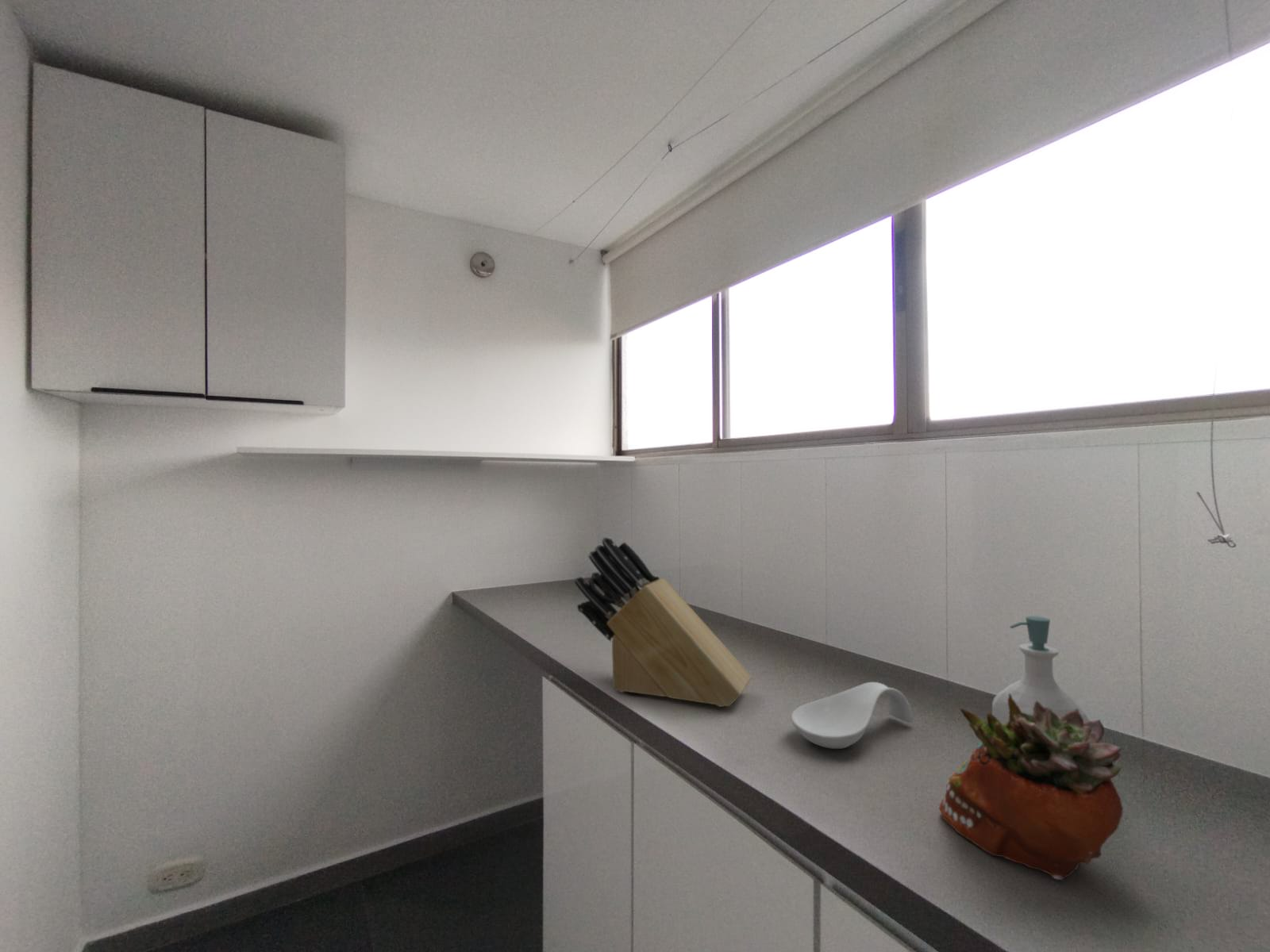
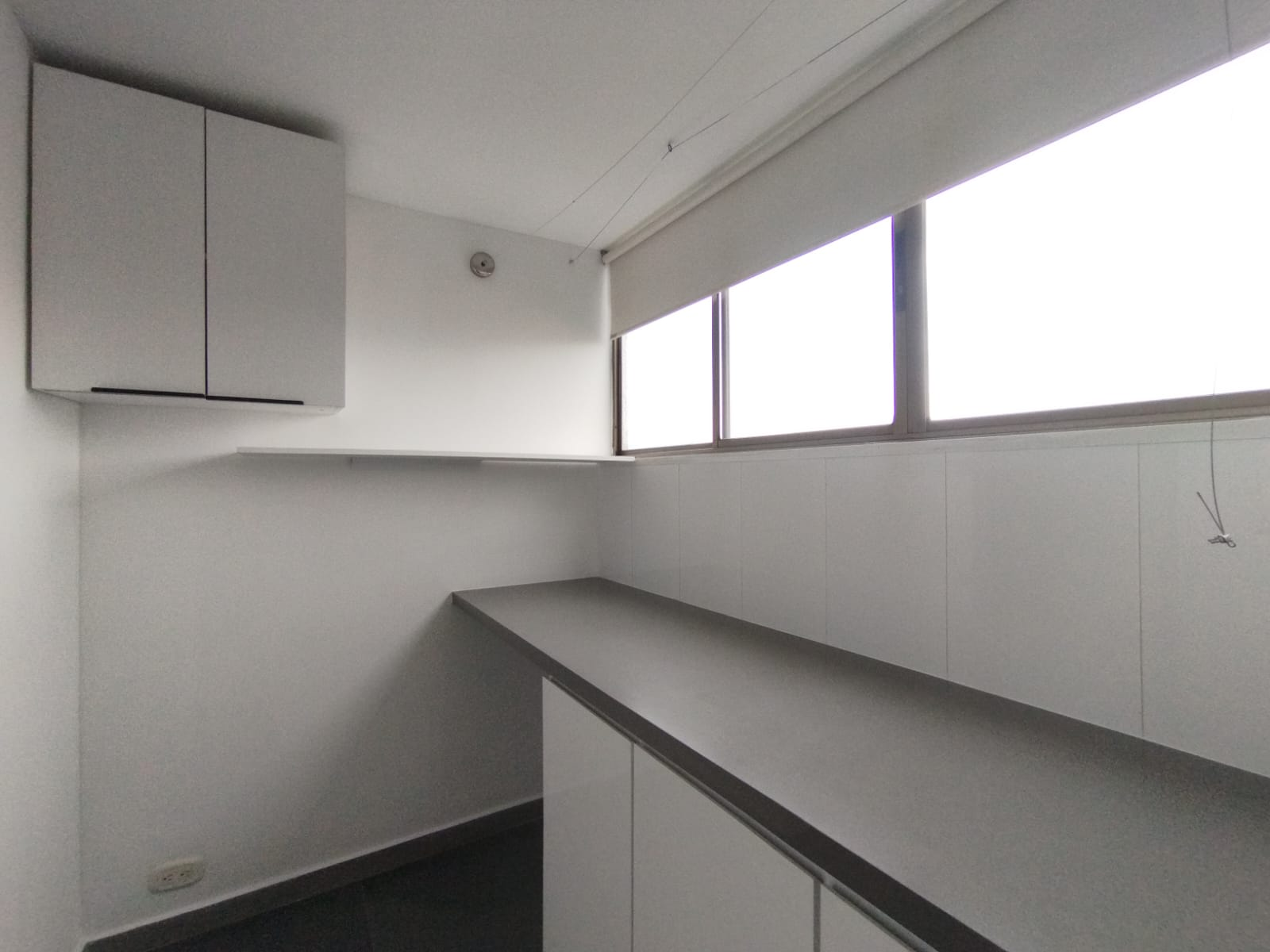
- soap bottle [991,616,1090,725]
- spoon rest [791,681,914,750]
- succulent planter [938,694,1123,881]
- knife block [574,536,752,708]
